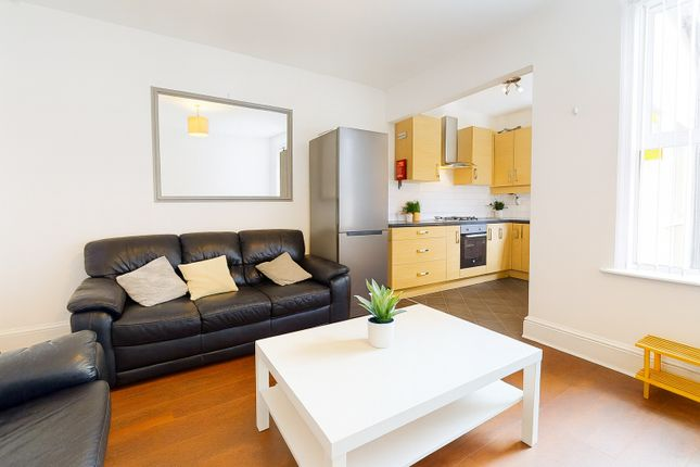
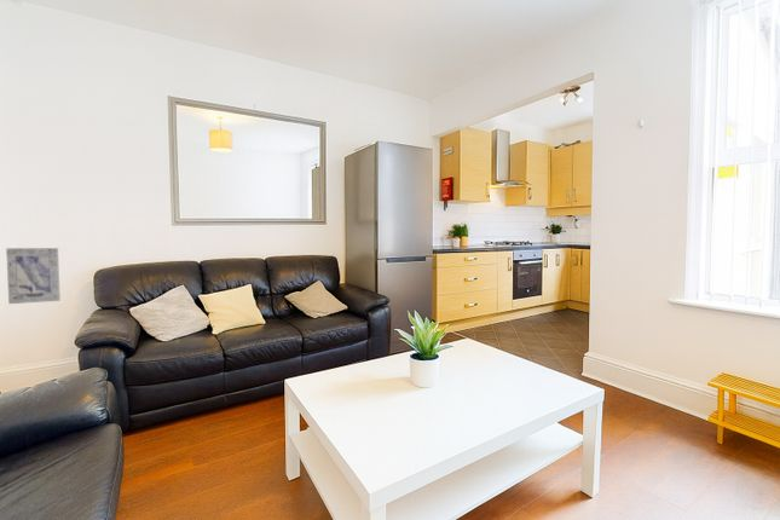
+ wall art [5,247,62,305]
